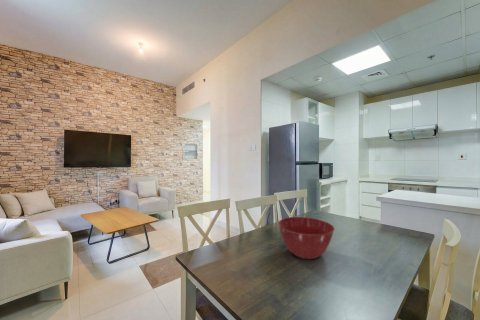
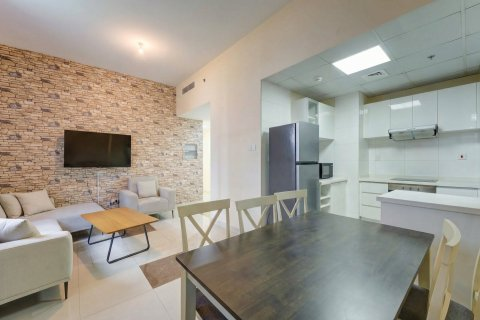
- mixing bowl [277,216,336,260]
